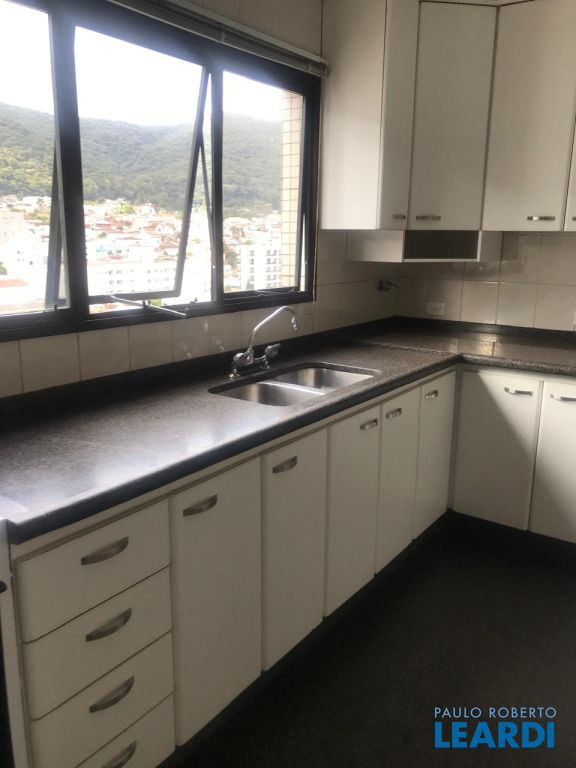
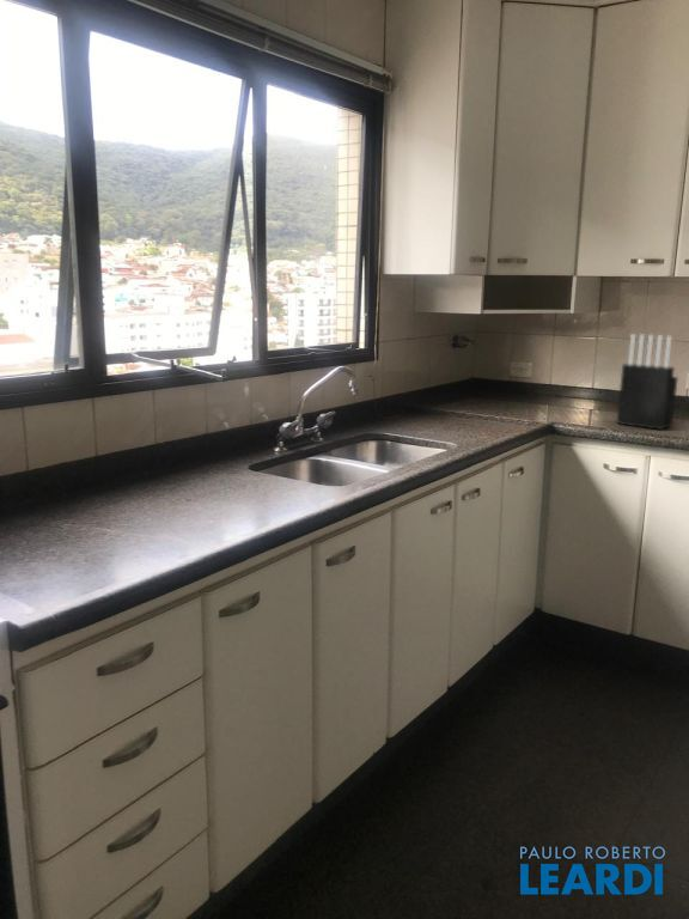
+ knife block [616,333,679,431]
